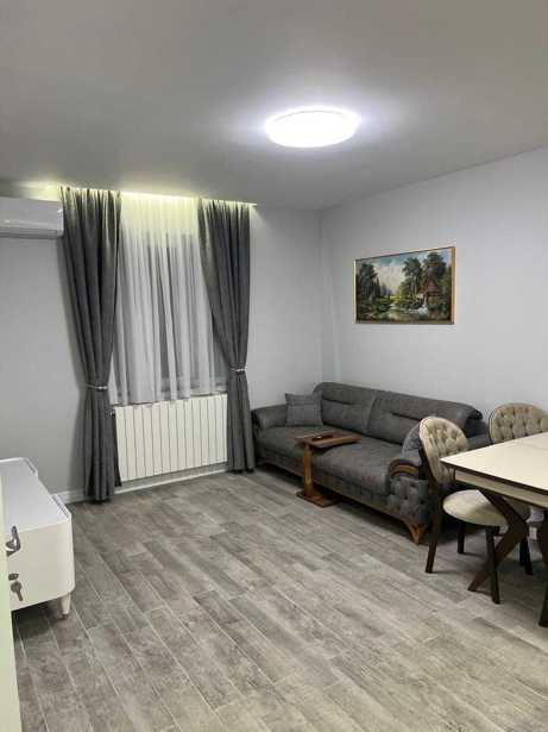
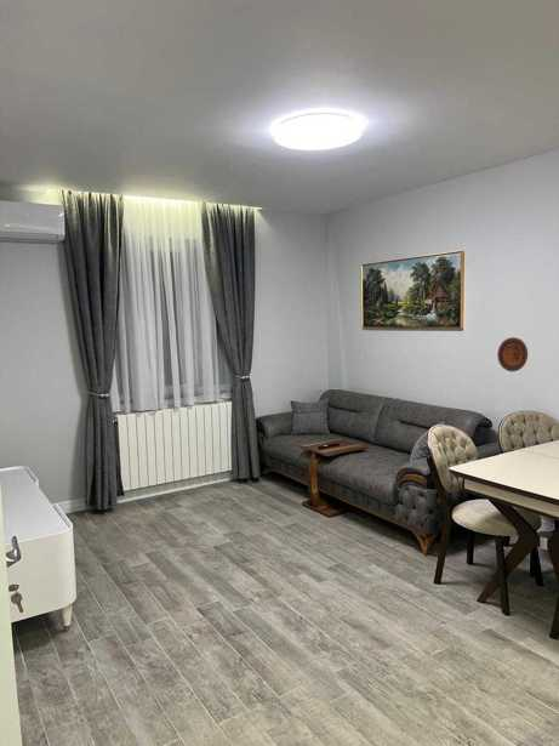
+ decorative plate [496,336,529,372]
